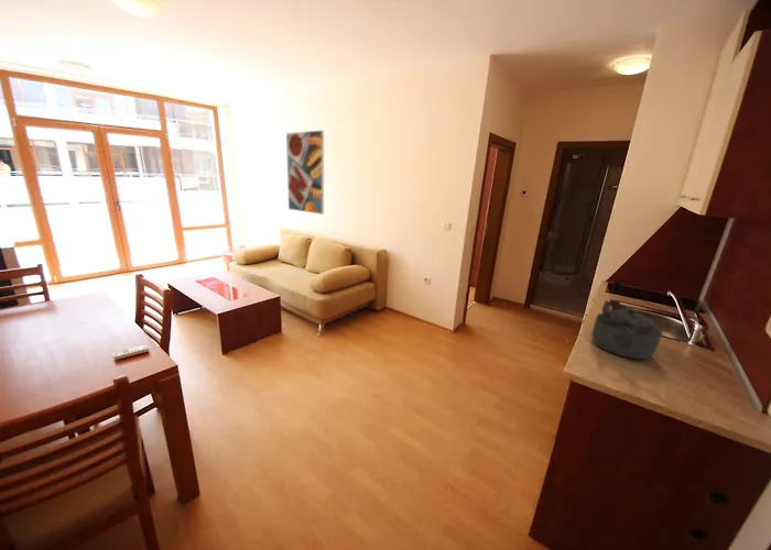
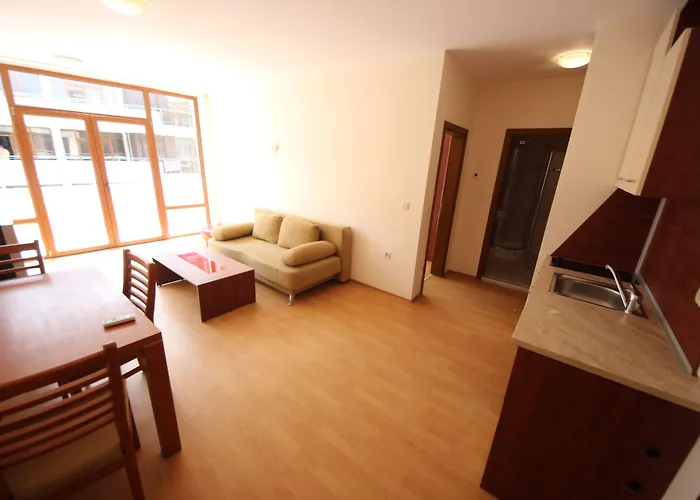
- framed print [285,129,325,216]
- kettle [591,299,663,360]
